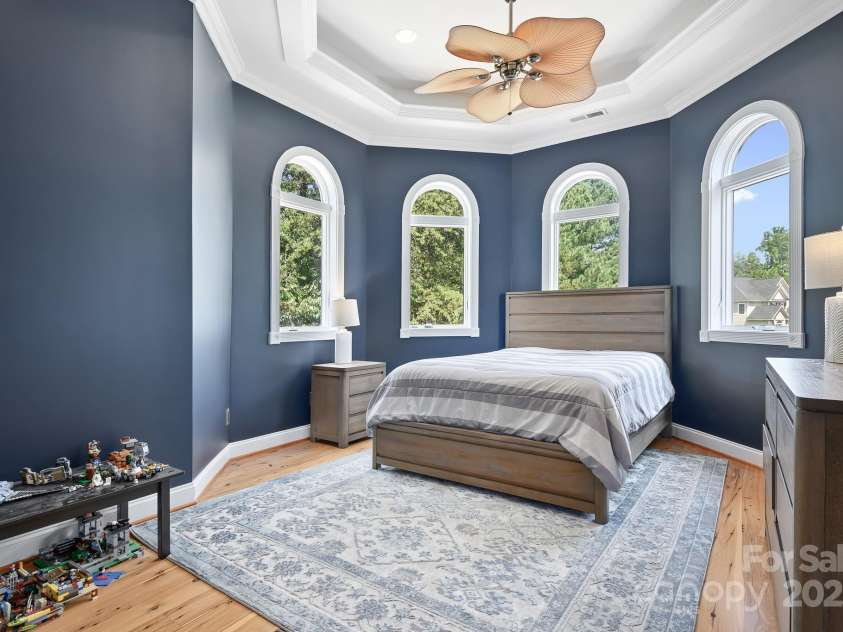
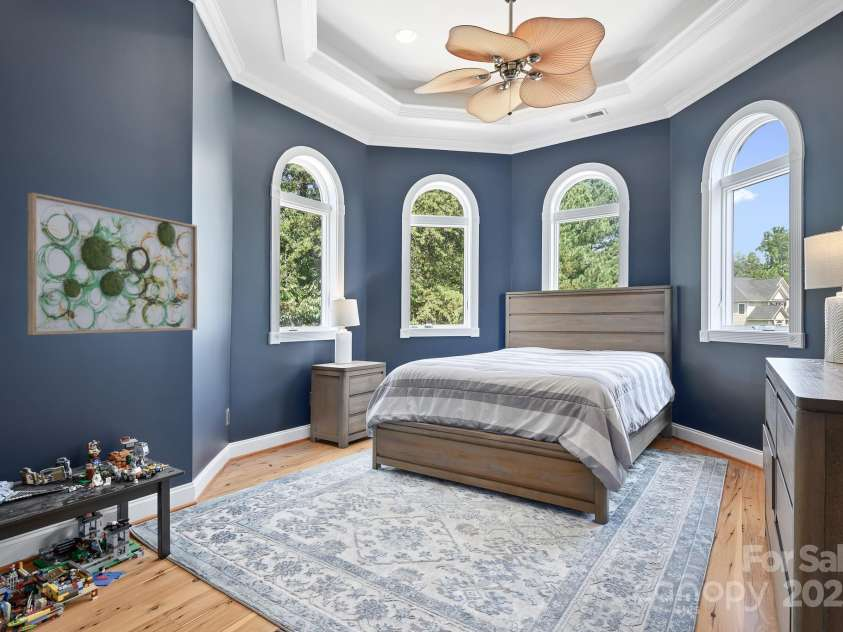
+ wall art [27,192,198,336]
